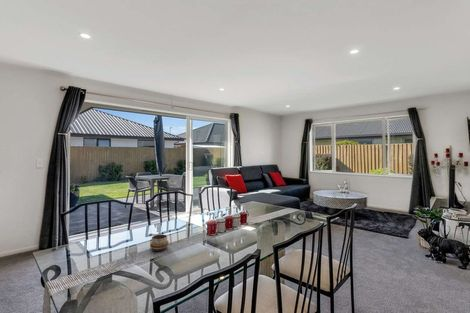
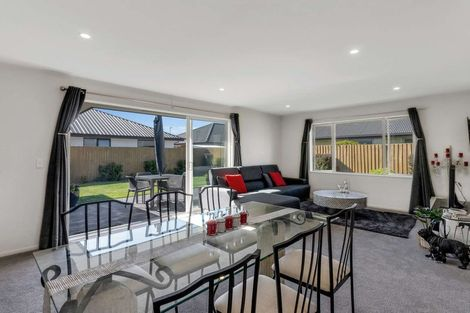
- decorative bowl [149,234,170,252]
